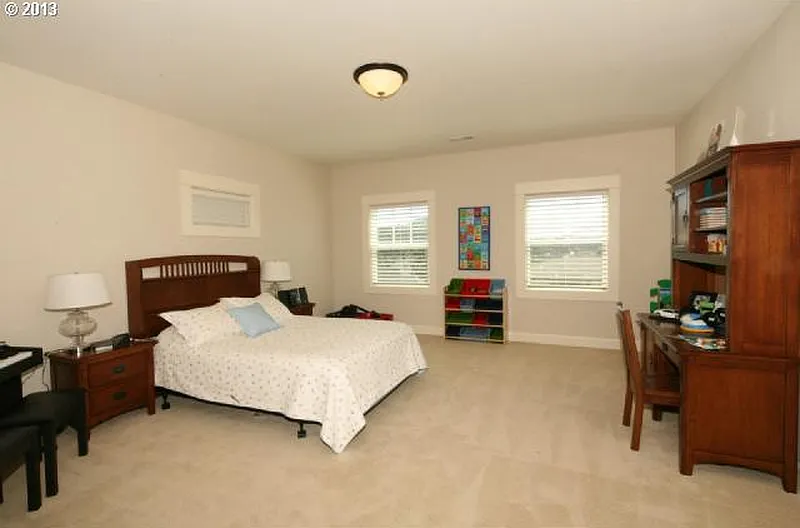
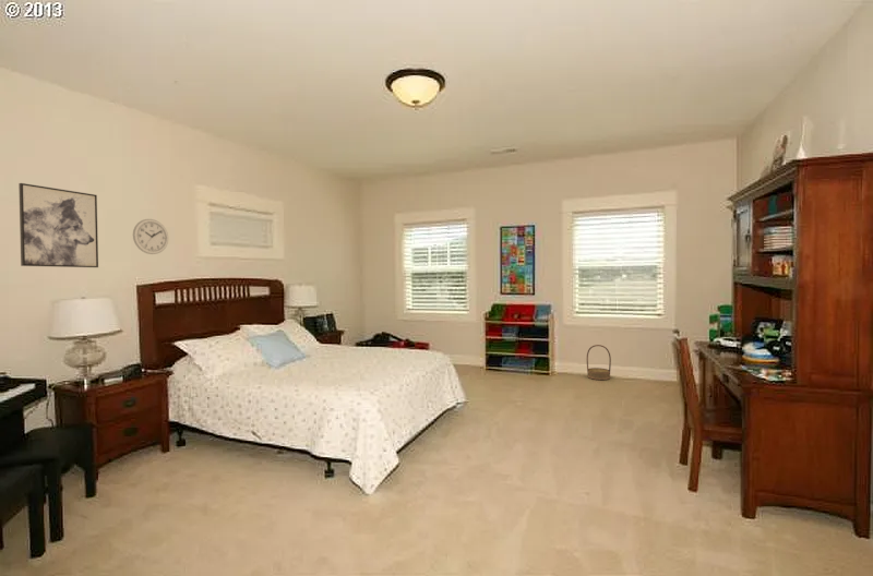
+ wall art [17,182,99,268]
+ basket [586,344,612,381]
+ wall clock [132,218,169,255]
